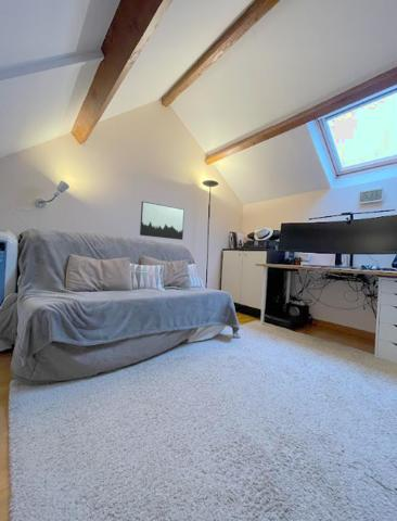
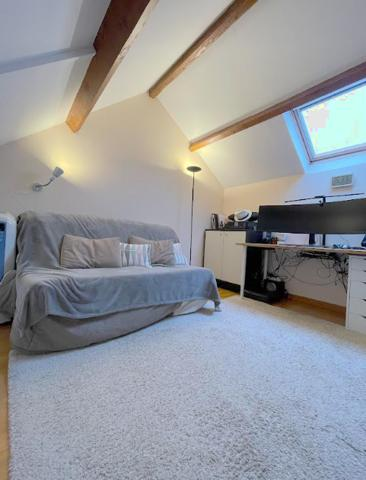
- wall art [139,201,185,241]
